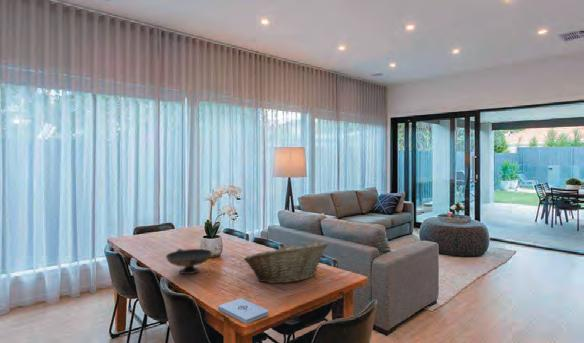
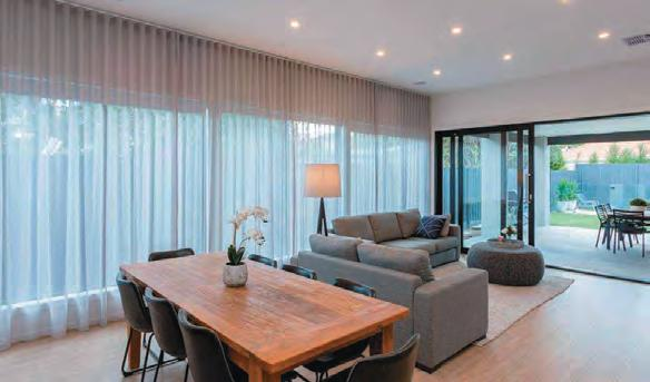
- decorative bowl [165,248,213,275]
- fruit basket [243,241,329,284]
- notepad [217,298,269,325]
